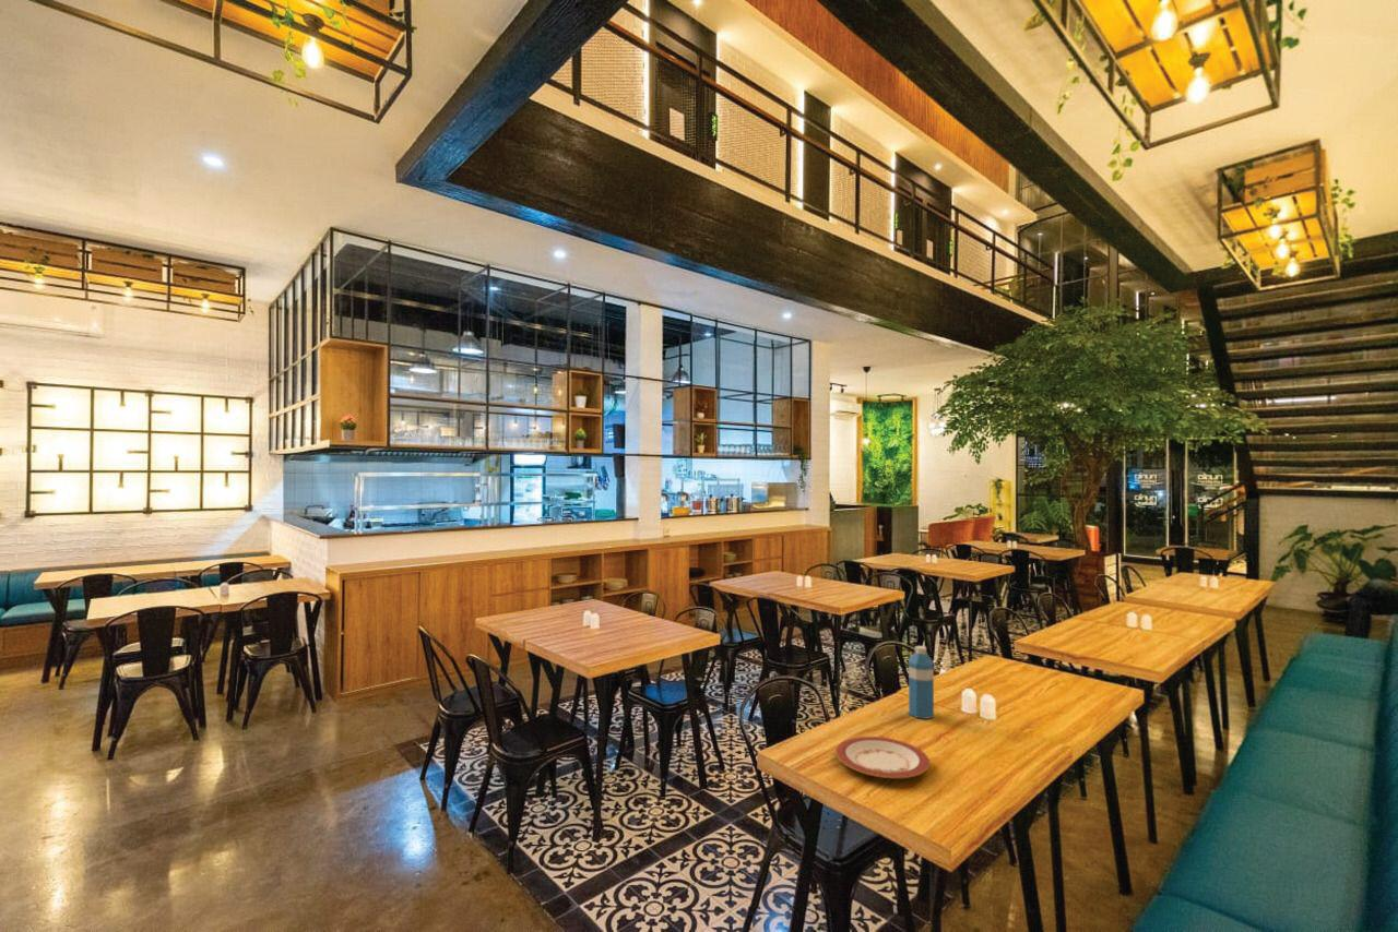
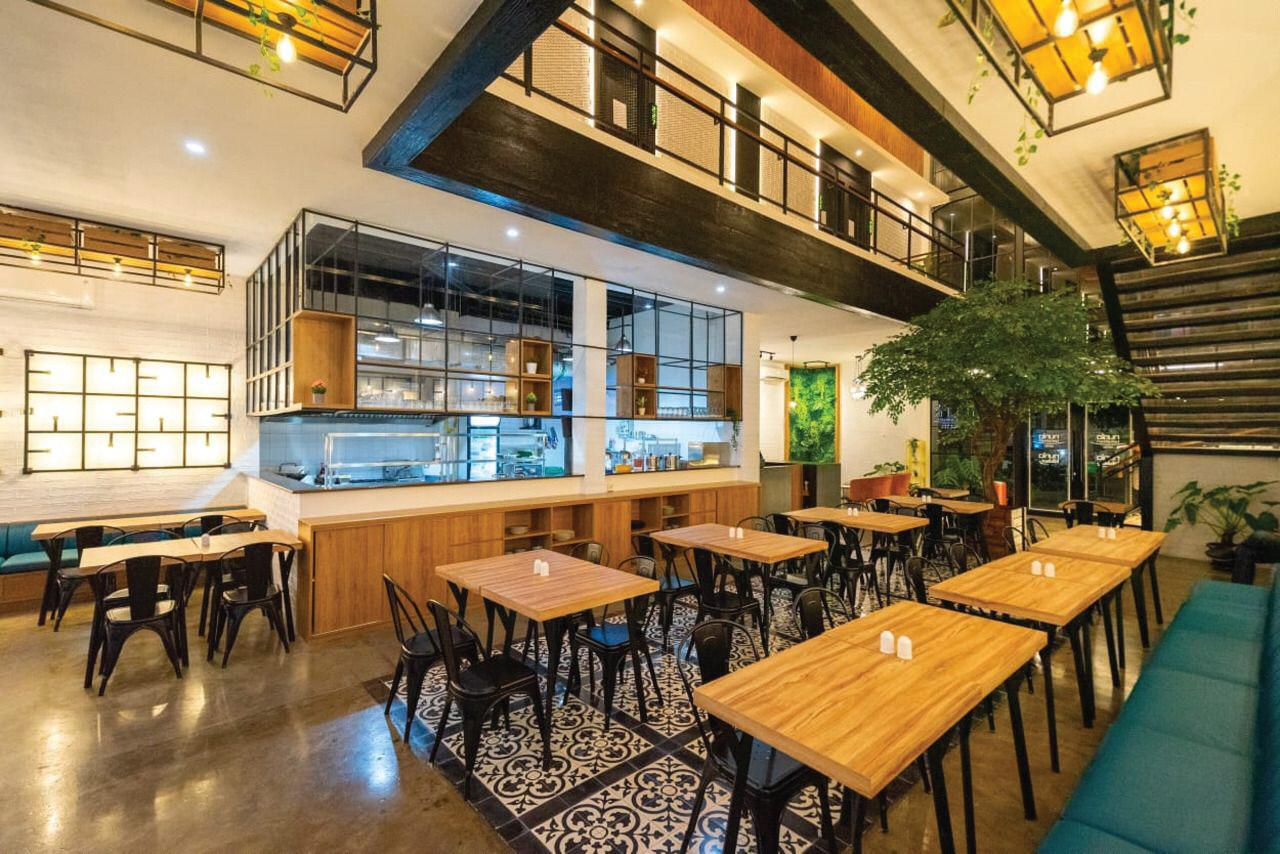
- water bottle [908,645,935,720]
- plate [834,736,931,779]
